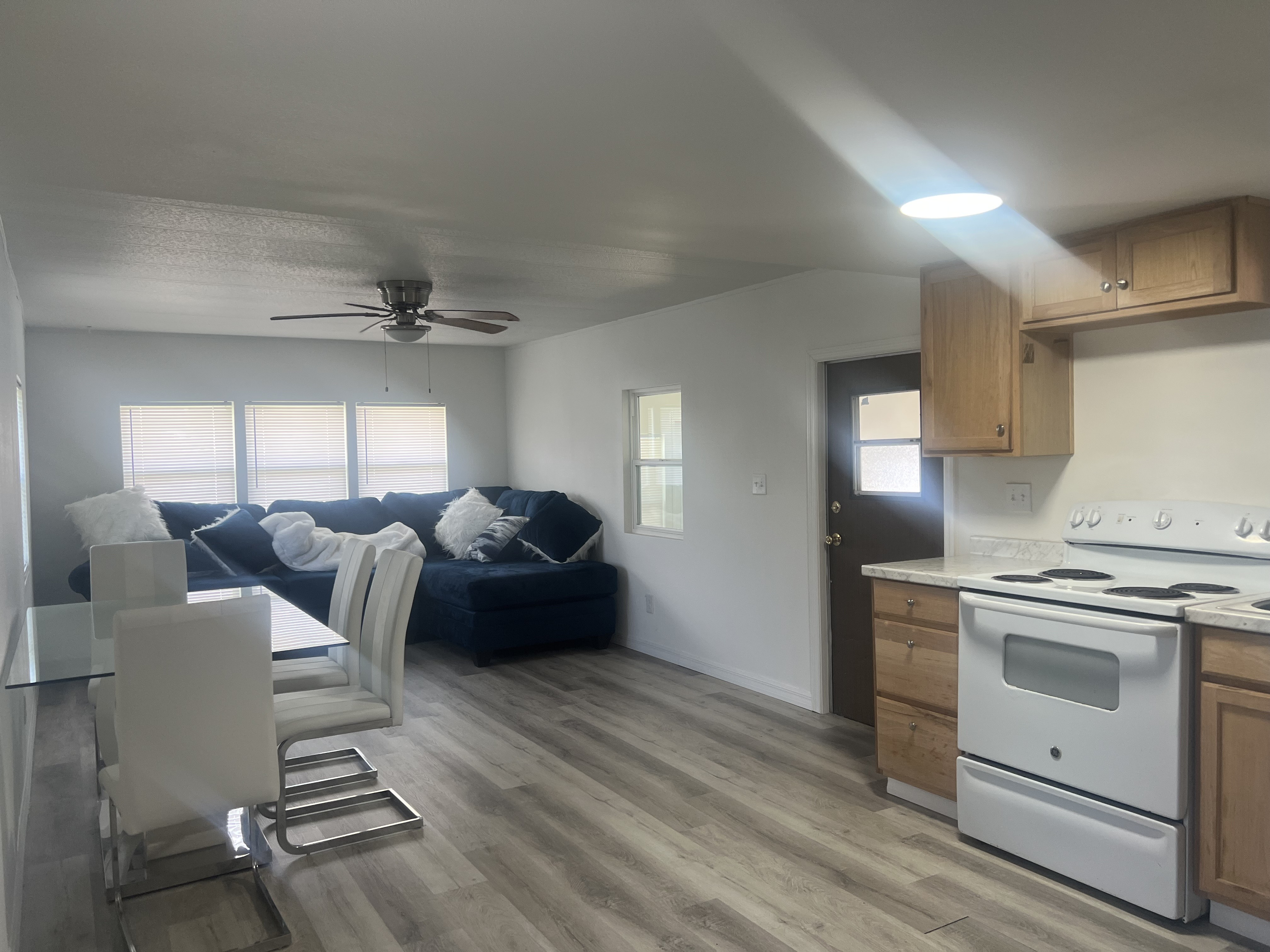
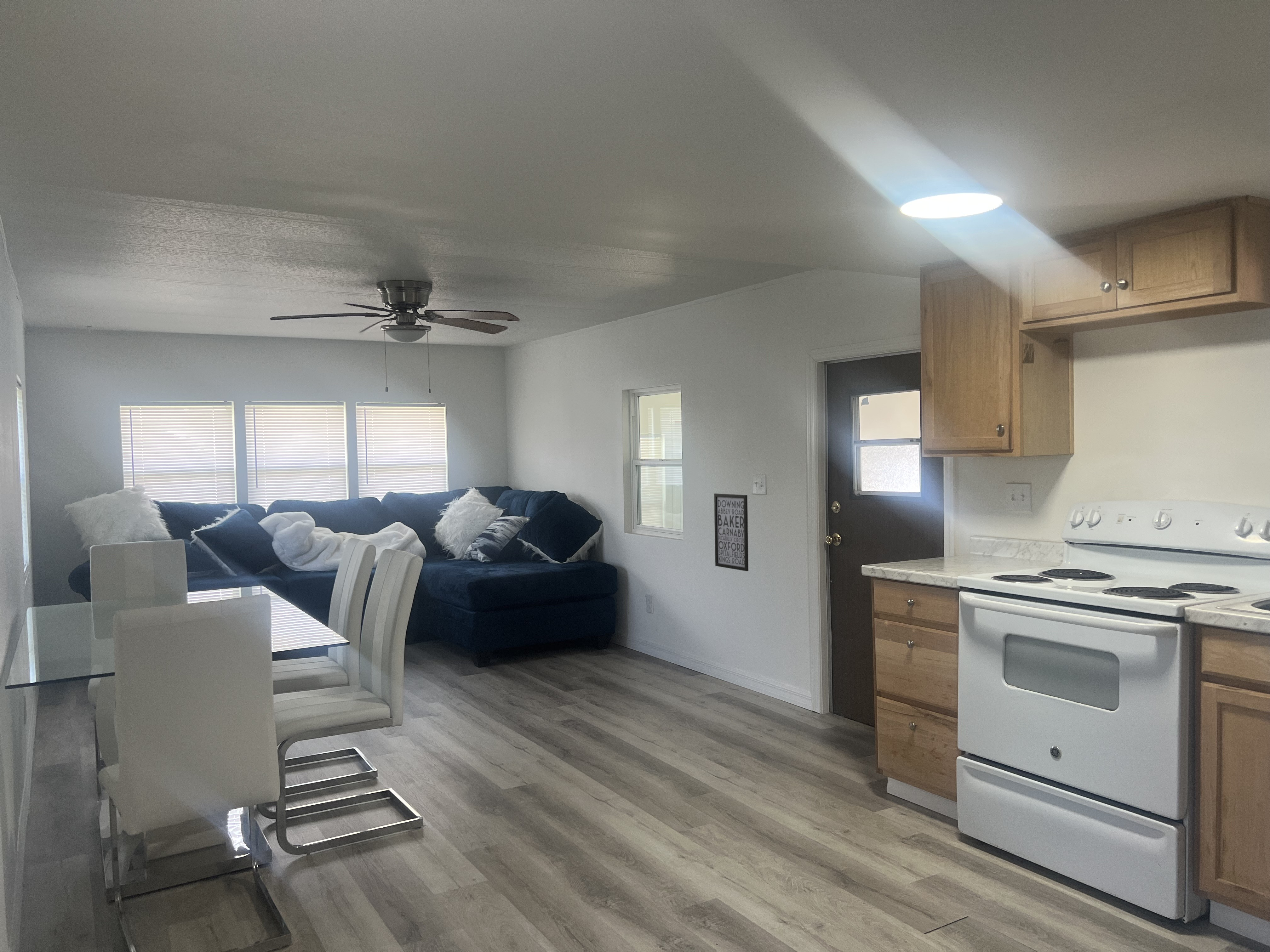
+ wall art [714,493,749,572]
